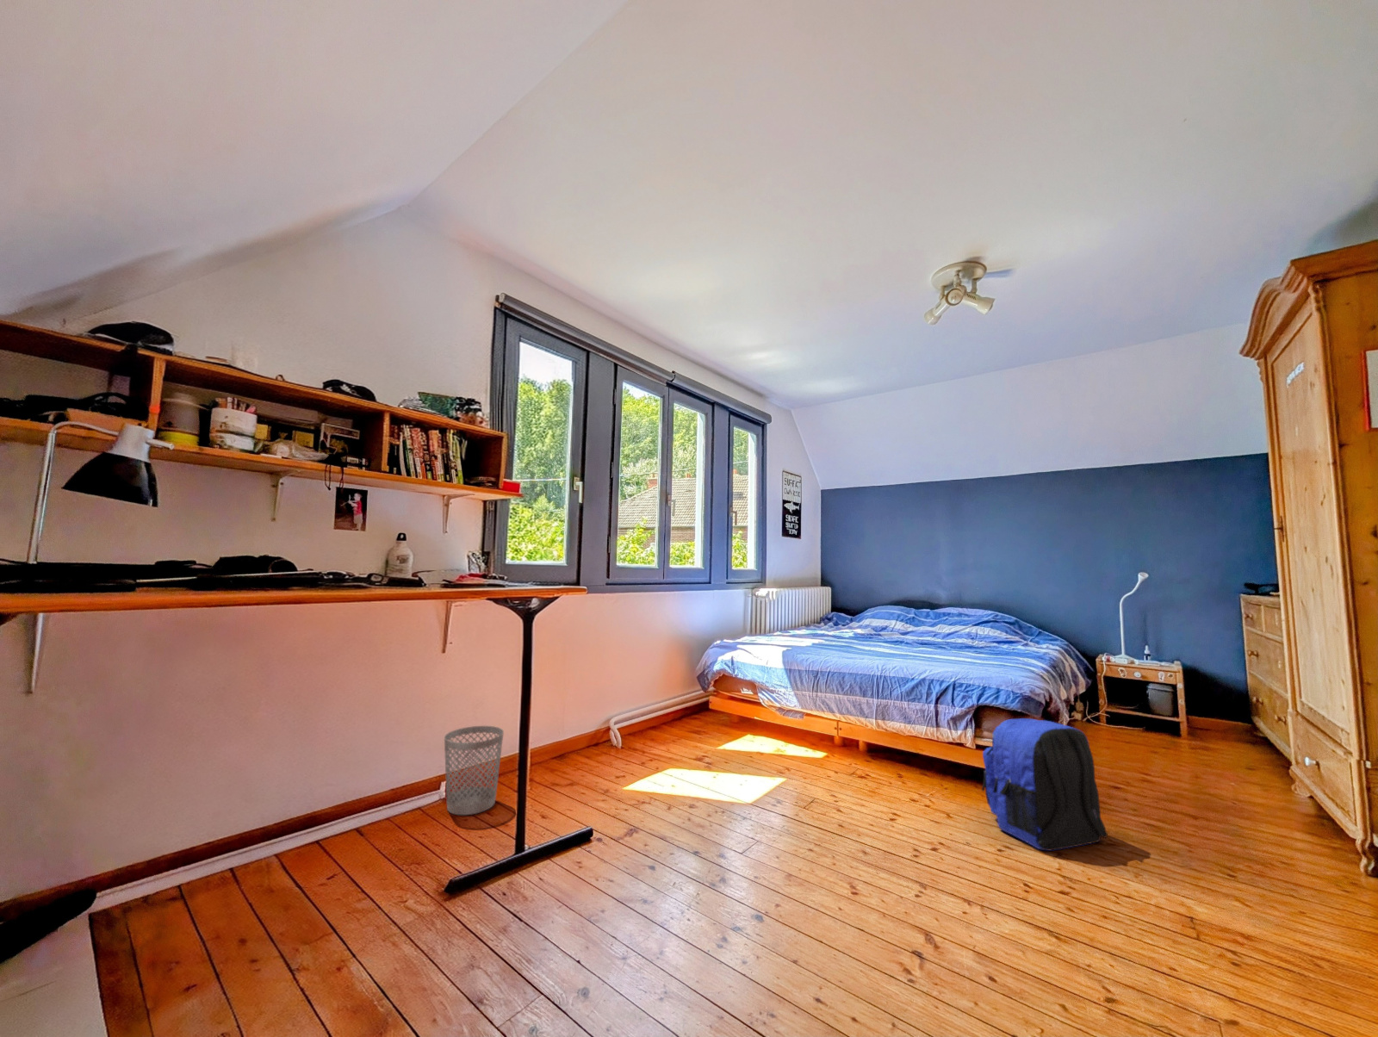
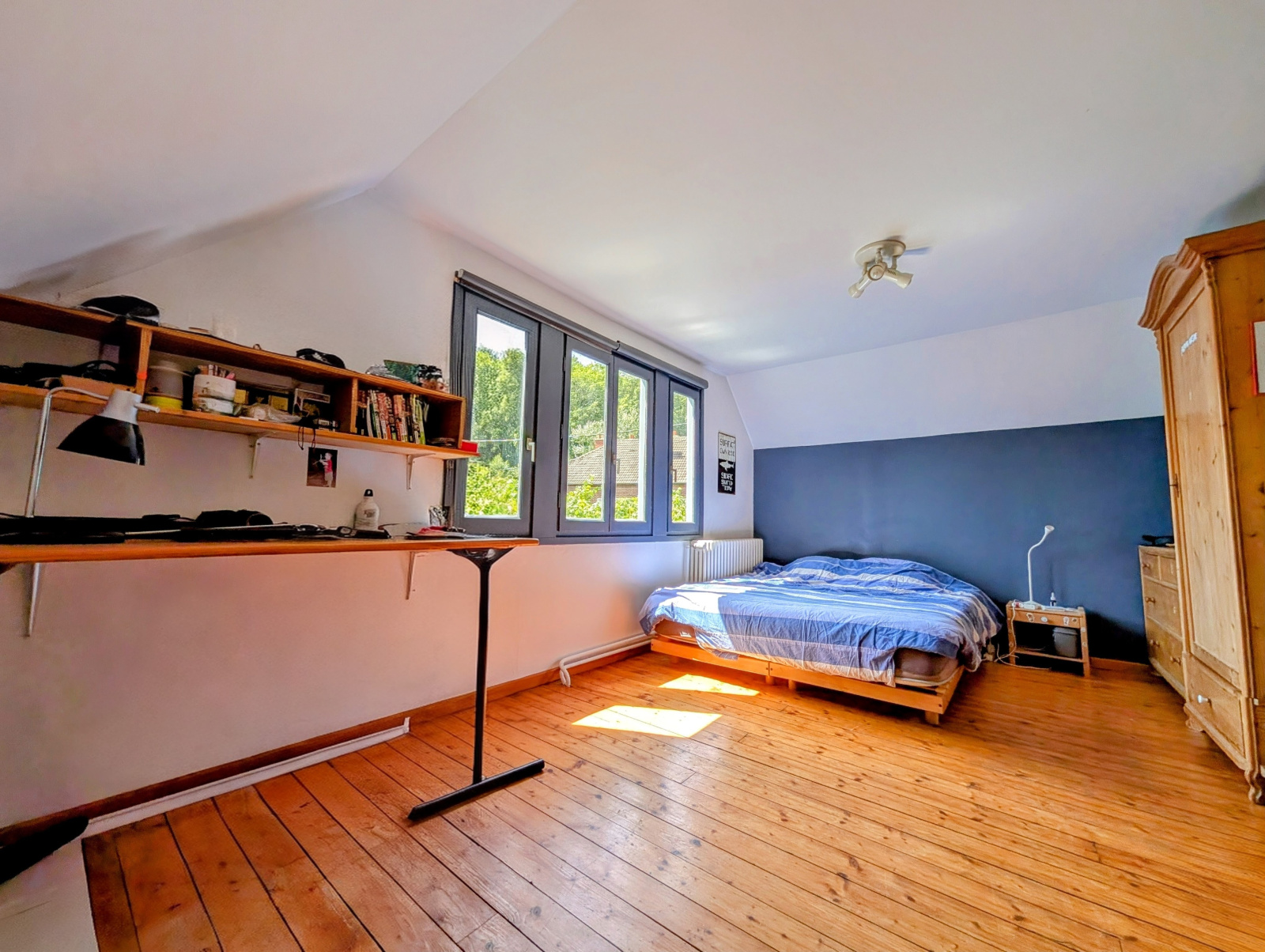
- wastebasket [443,725,504,816]
- backpack [980,718,1109,852]
